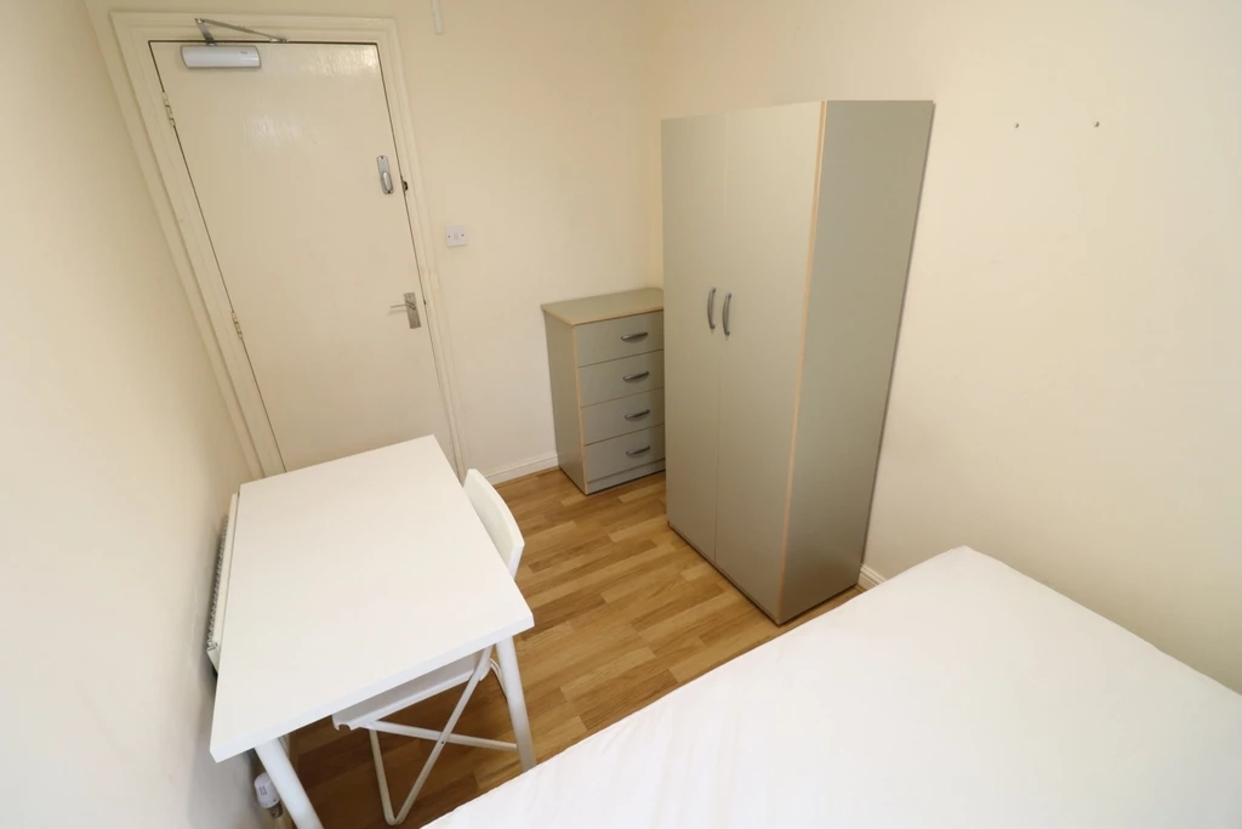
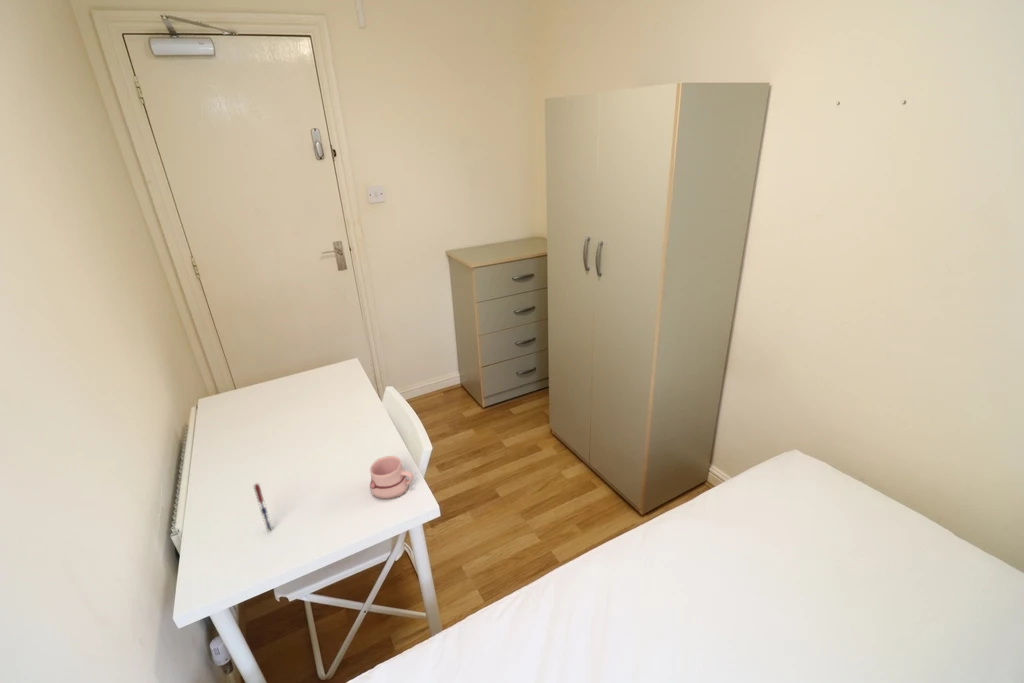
+ pen [252,483,274,532]
+ mug [369,455,415,500]
